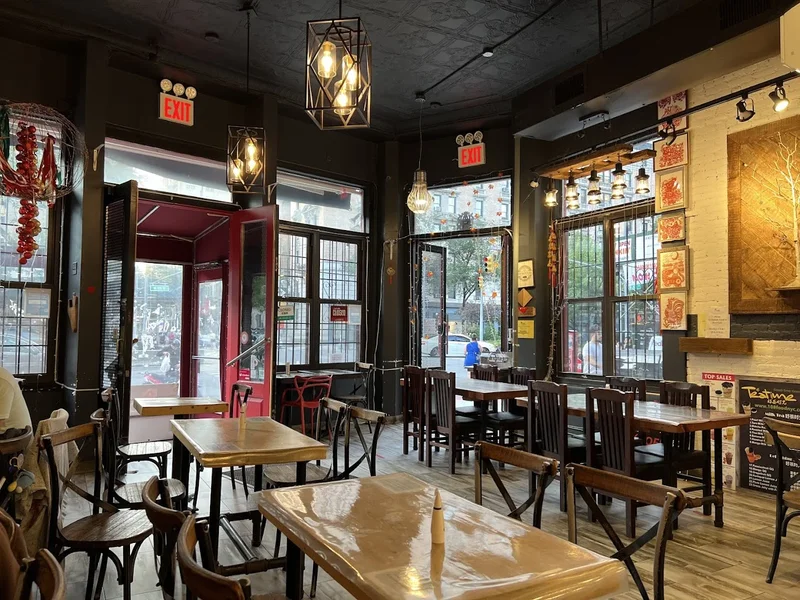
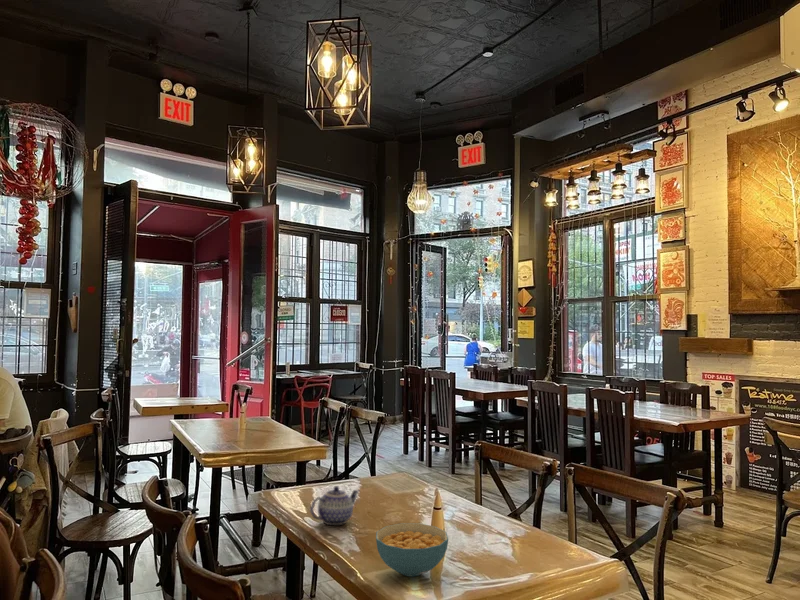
+ teapot [309,485,360,526]
+ cereal bowl [375,522,449,577]
